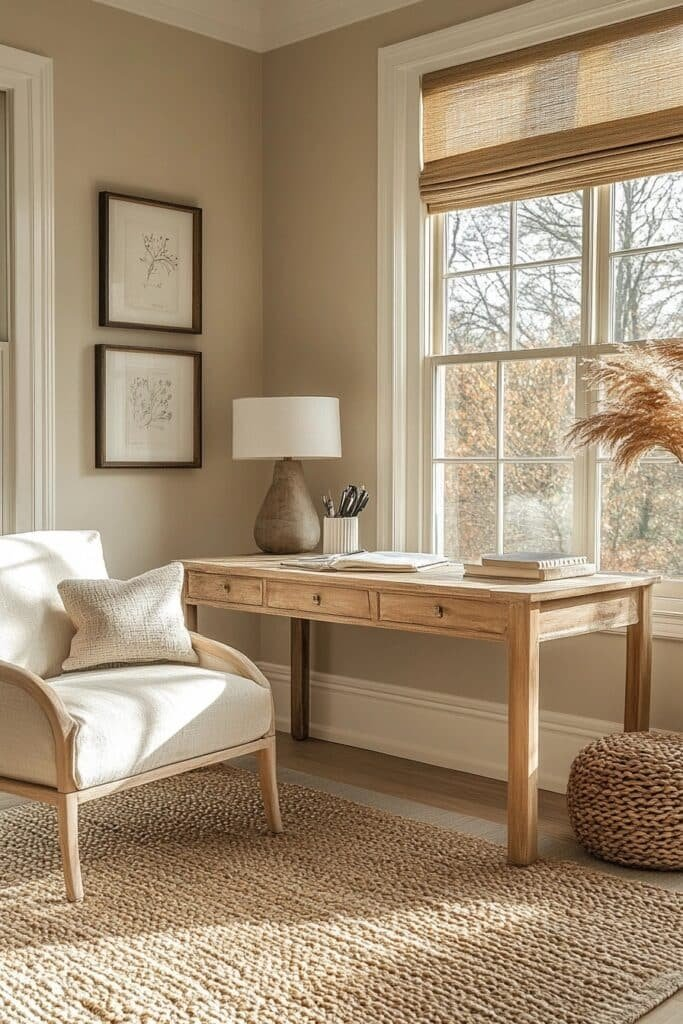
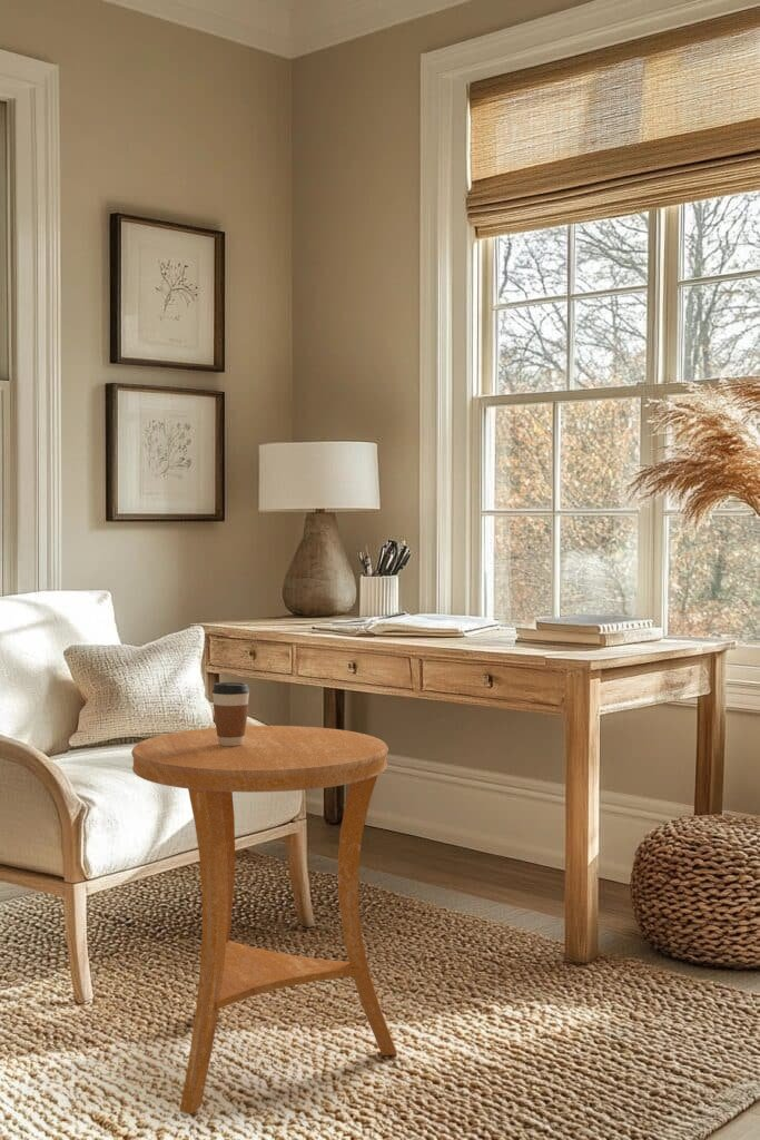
+ coffee cup [210,681,250,746]
+ side table [130,725,398,1116]
